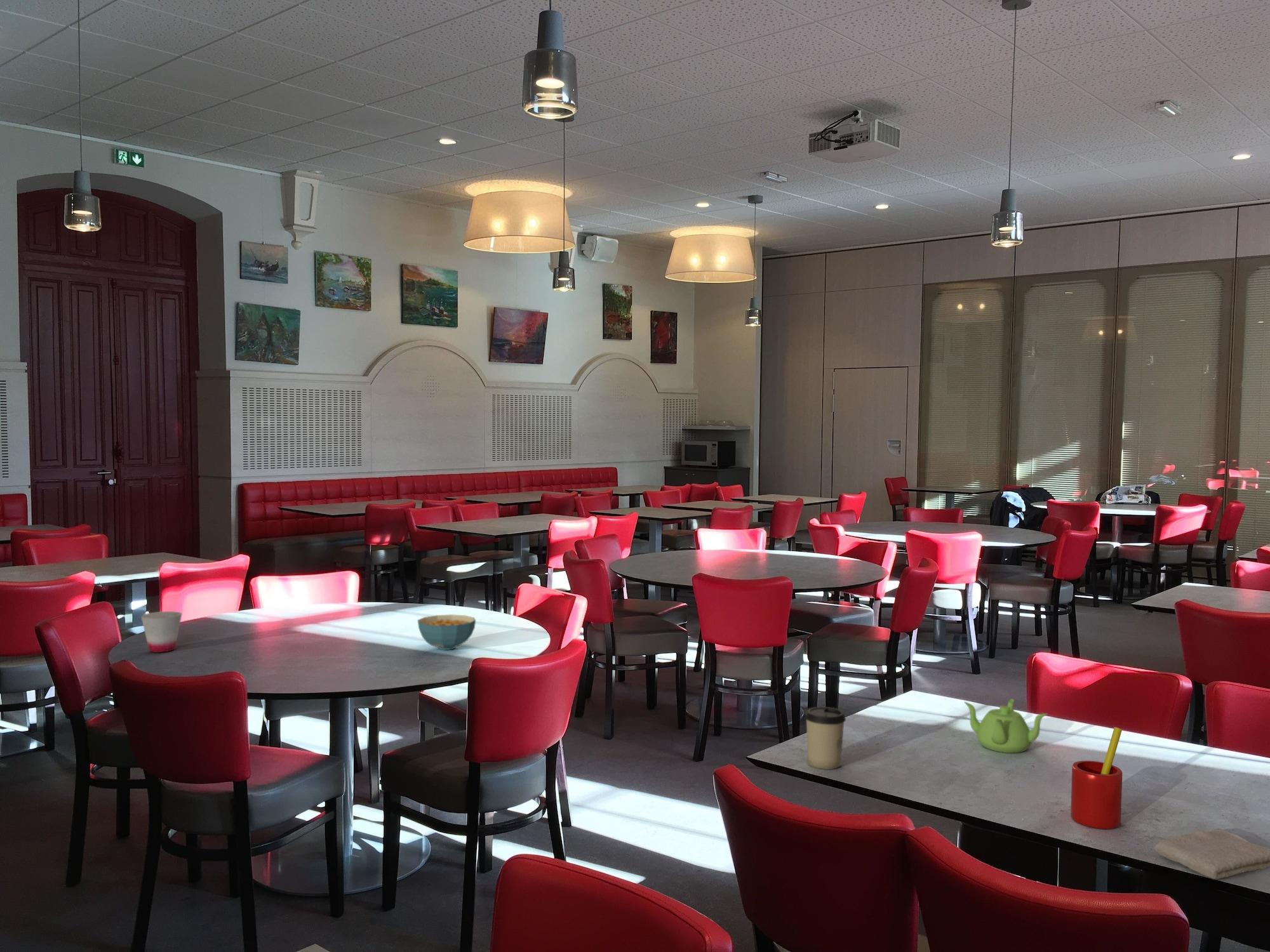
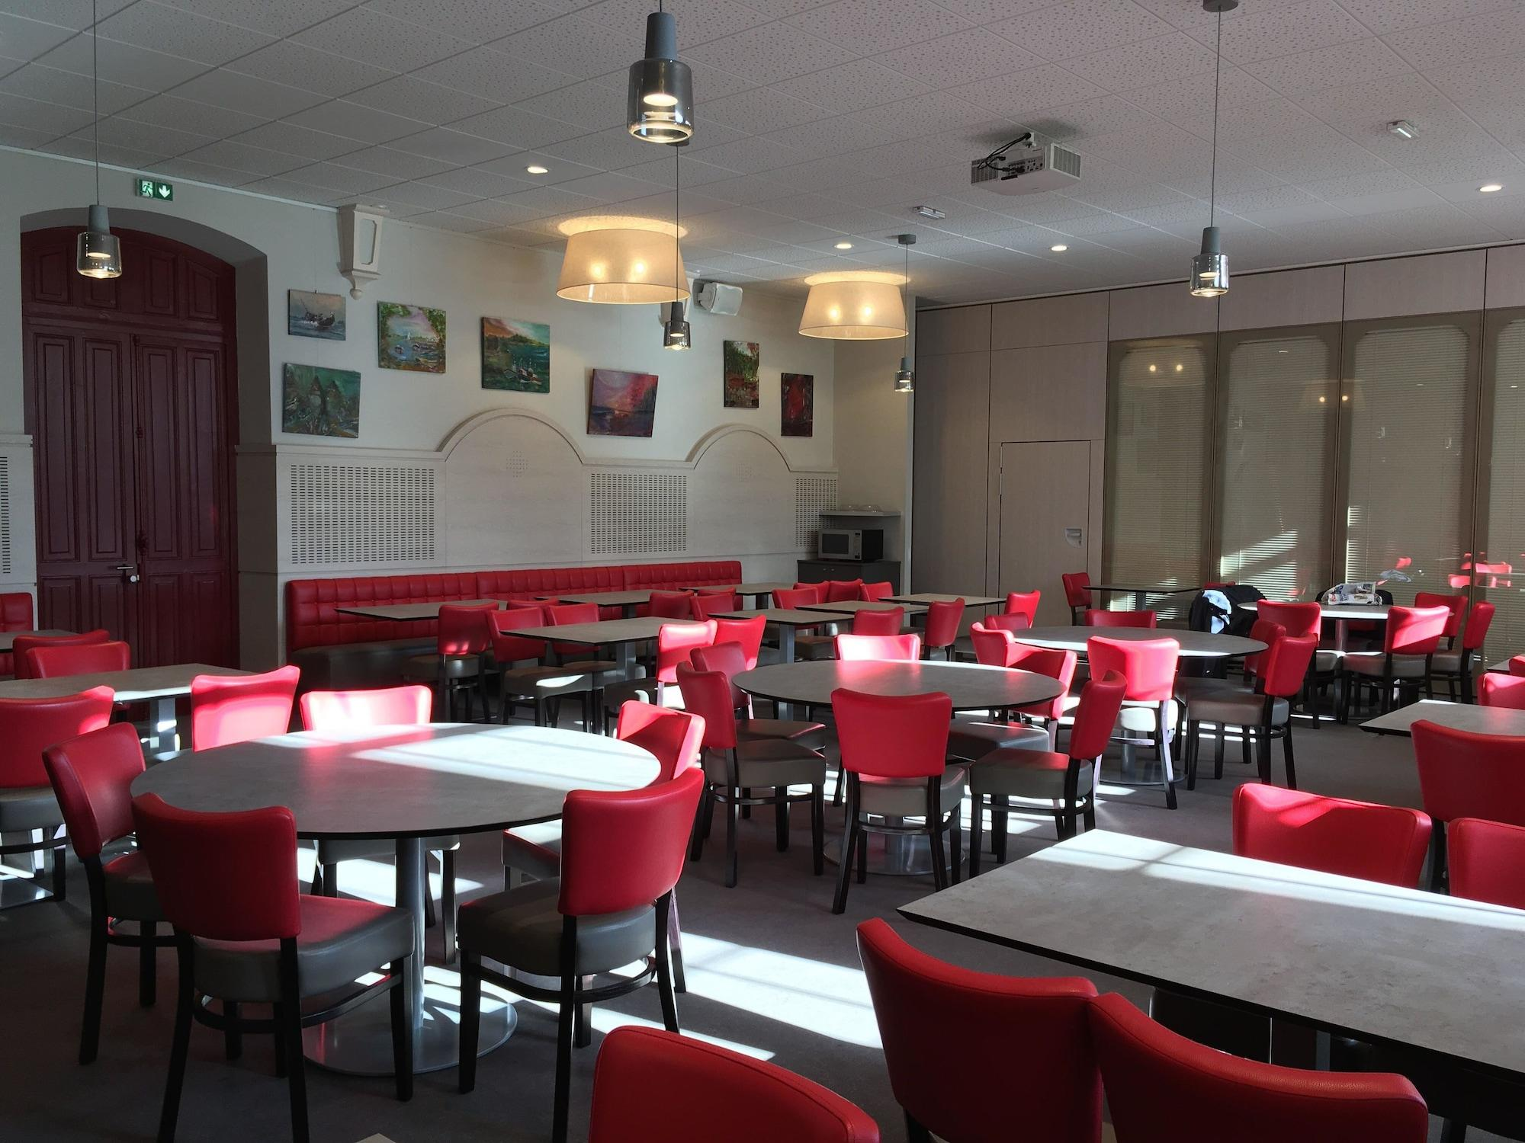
- washcloth [1154,829,1270,880]
- cup [140,611,183,653]
- cereal bowl [417,614,476,651]
- cup [805,706,846,770]
- teapot [963,698,1048,753]
- straw [1070,727,1123,830]
